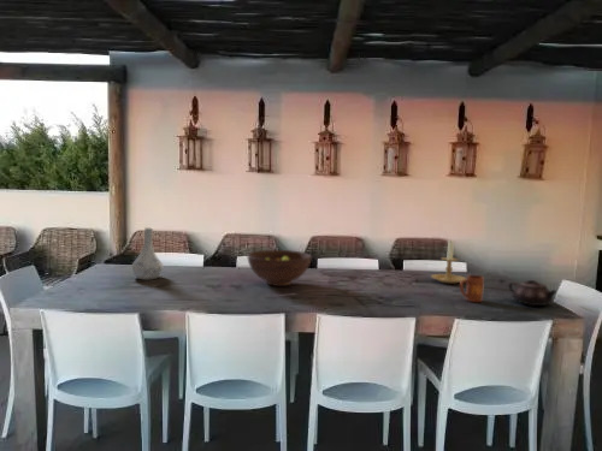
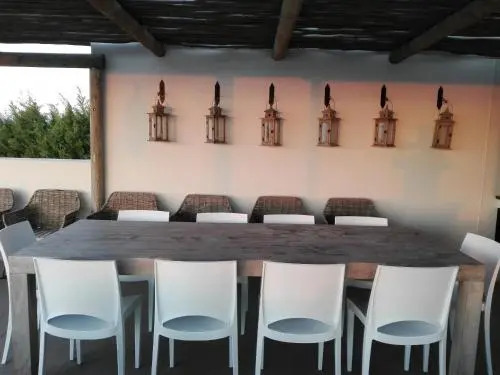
- candle holder [430,238,467,285]
- vase [130,227,165,280]
- mug [459,274,485,303]
- fruit bowl [246,249,312,287]
- teapot [507,279,557,307]
